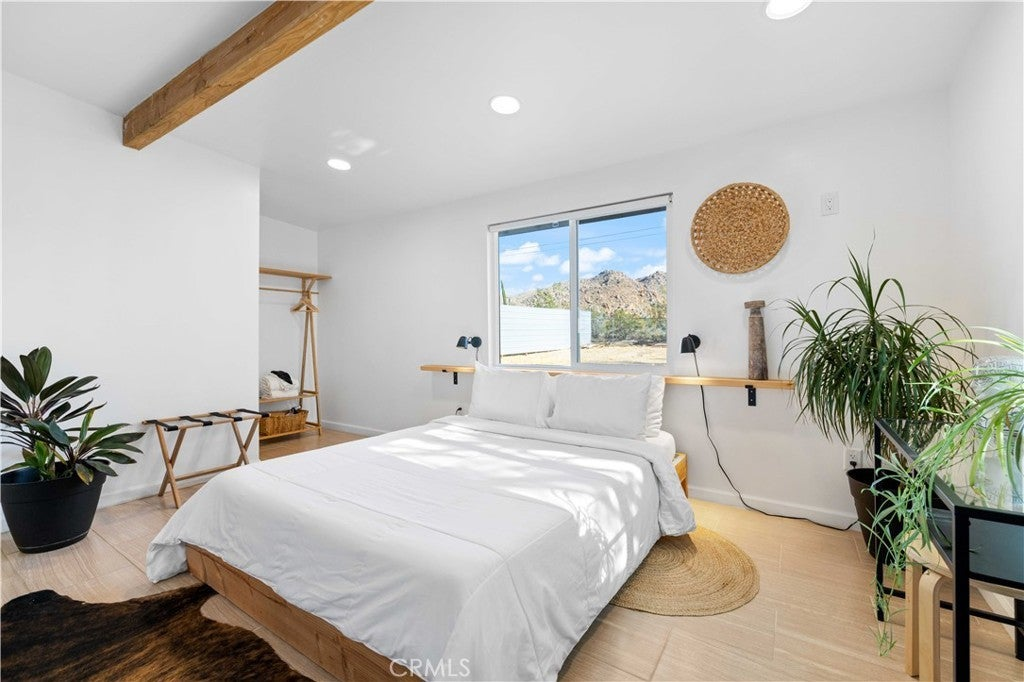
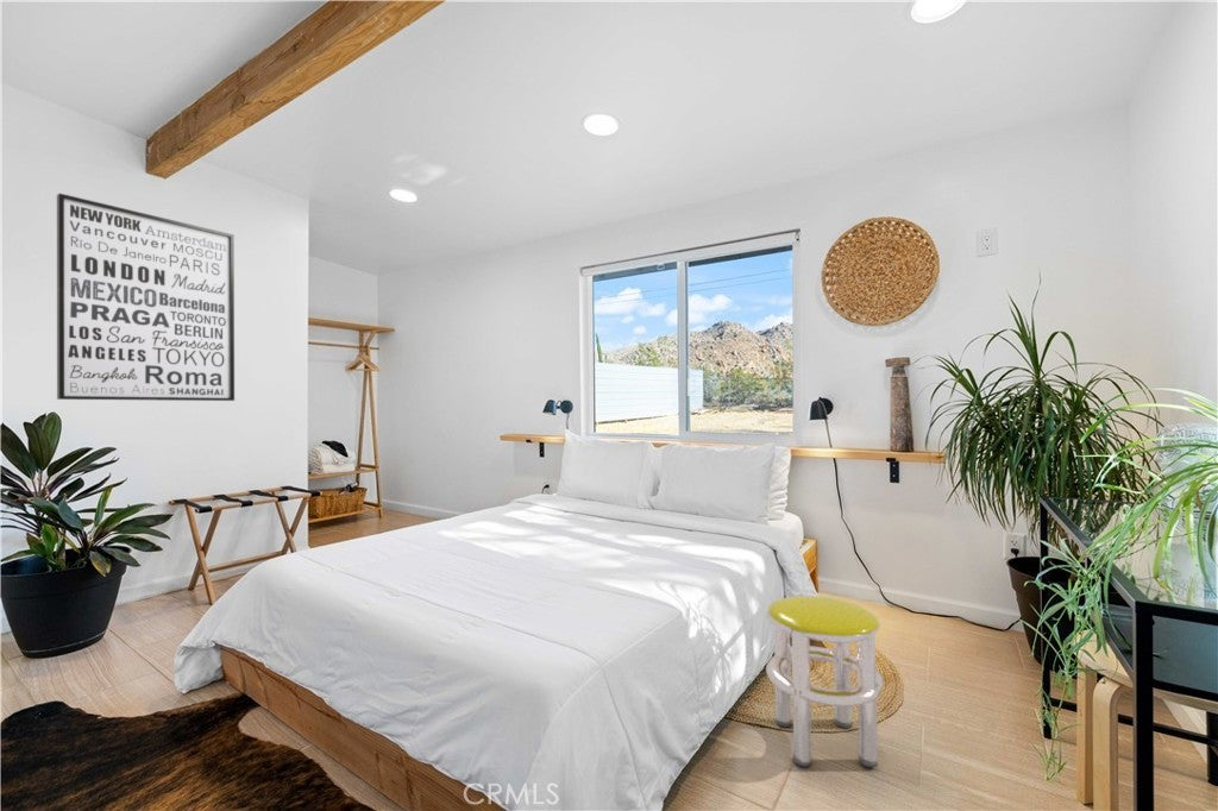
+ stool [765,595,885,768]
+ wall art [56,193,236,402]
